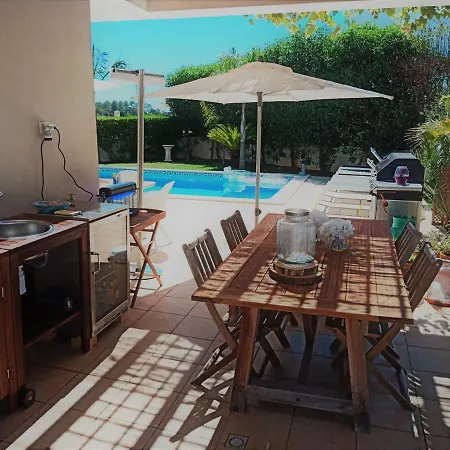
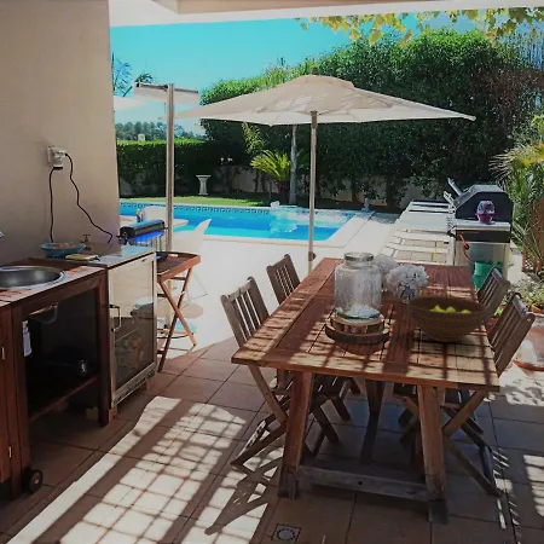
+ fruit bowl [406,295,488,343]
